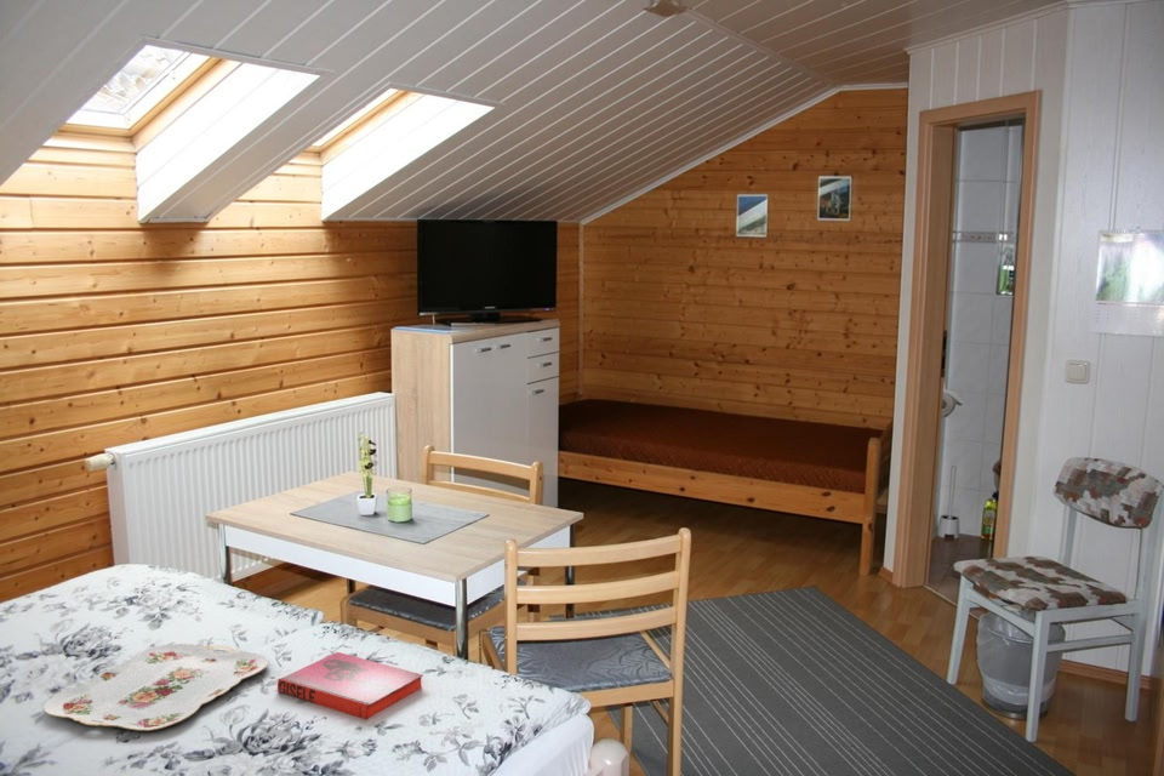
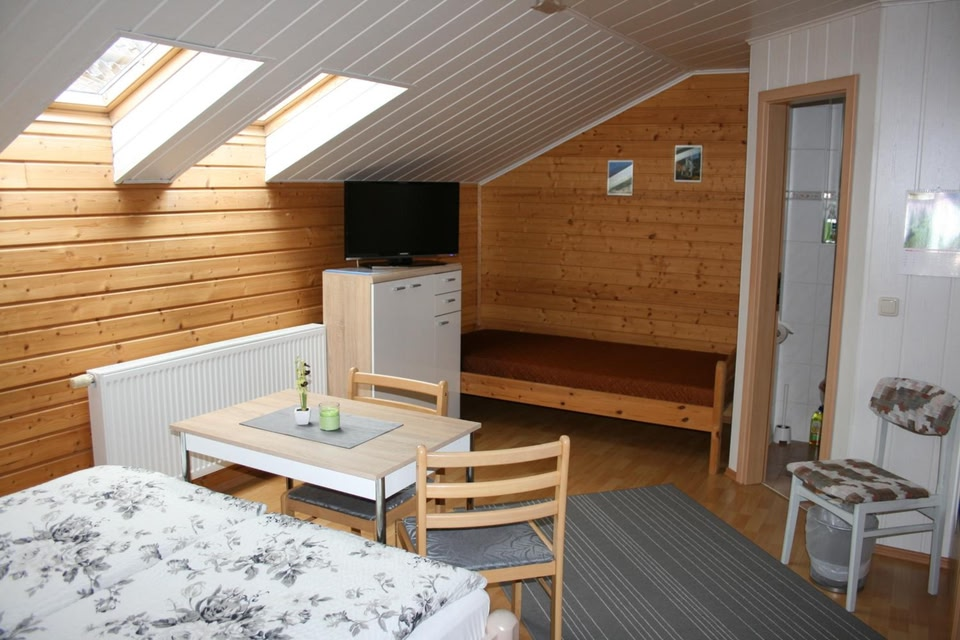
- serving tray [42,643,270,732]
- hardback book [276,651,424,720]
